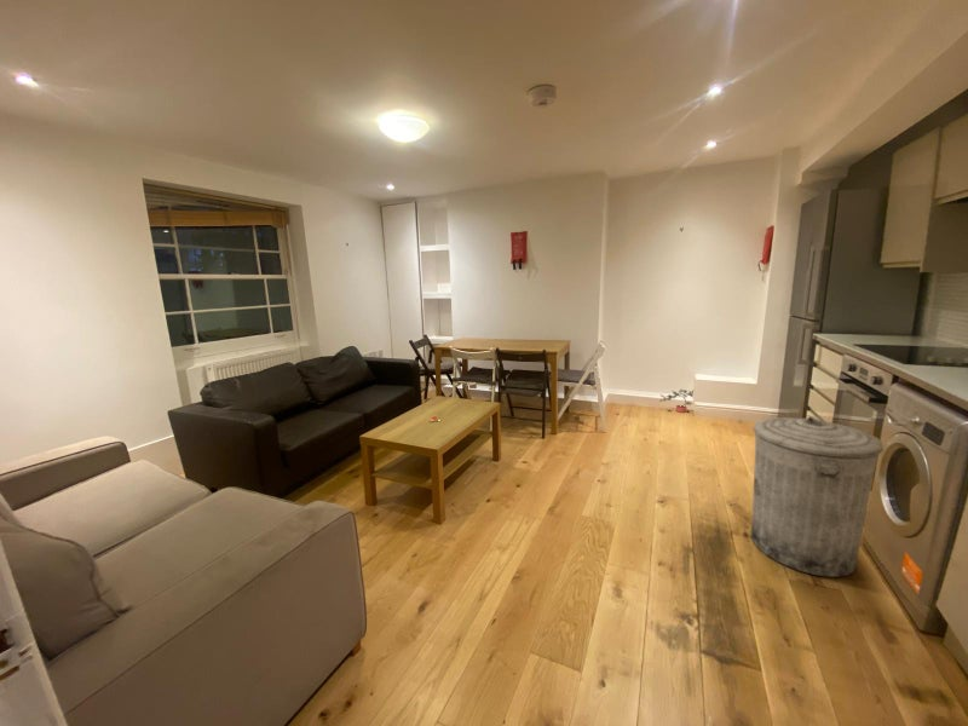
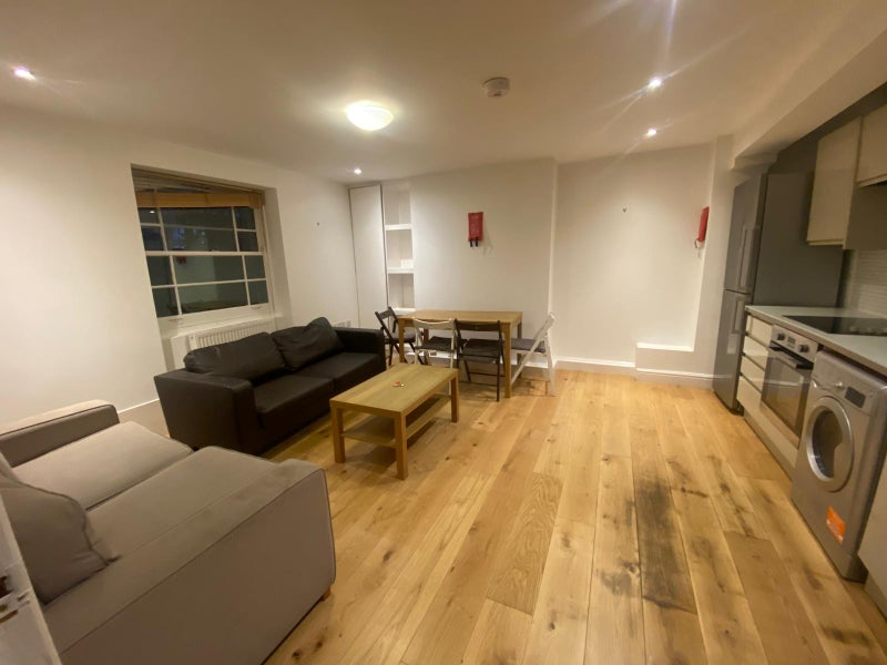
- trash can [749,415,885,578]
- potted plant [658,388,695,414]
